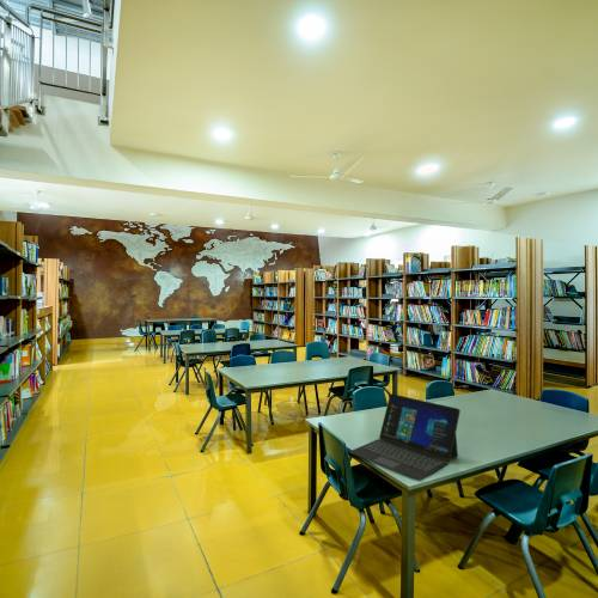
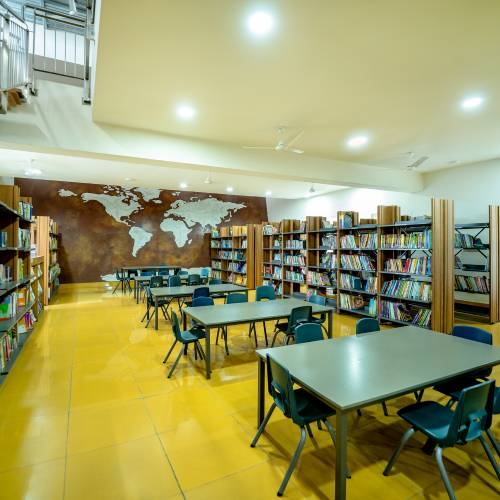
- laptop [348,392,462,482]
